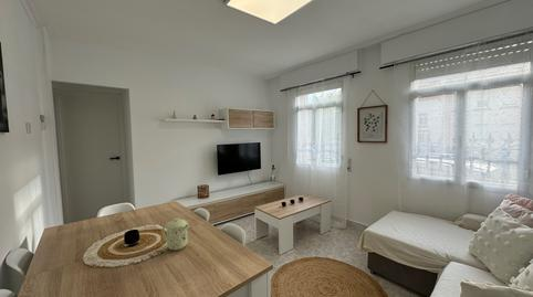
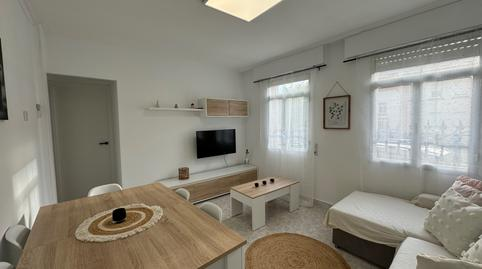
- mug [161,216,190,251]
